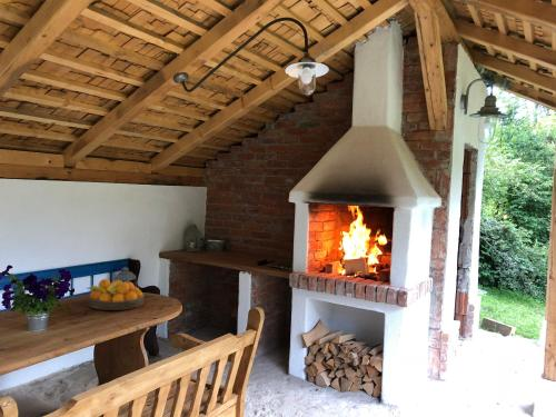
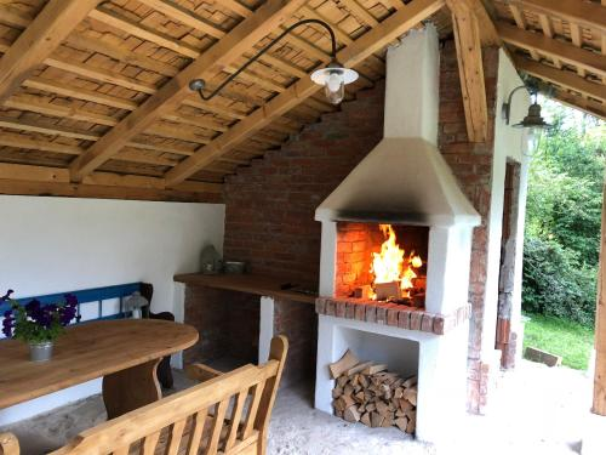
- fruit bowl [86,278,146,311]
